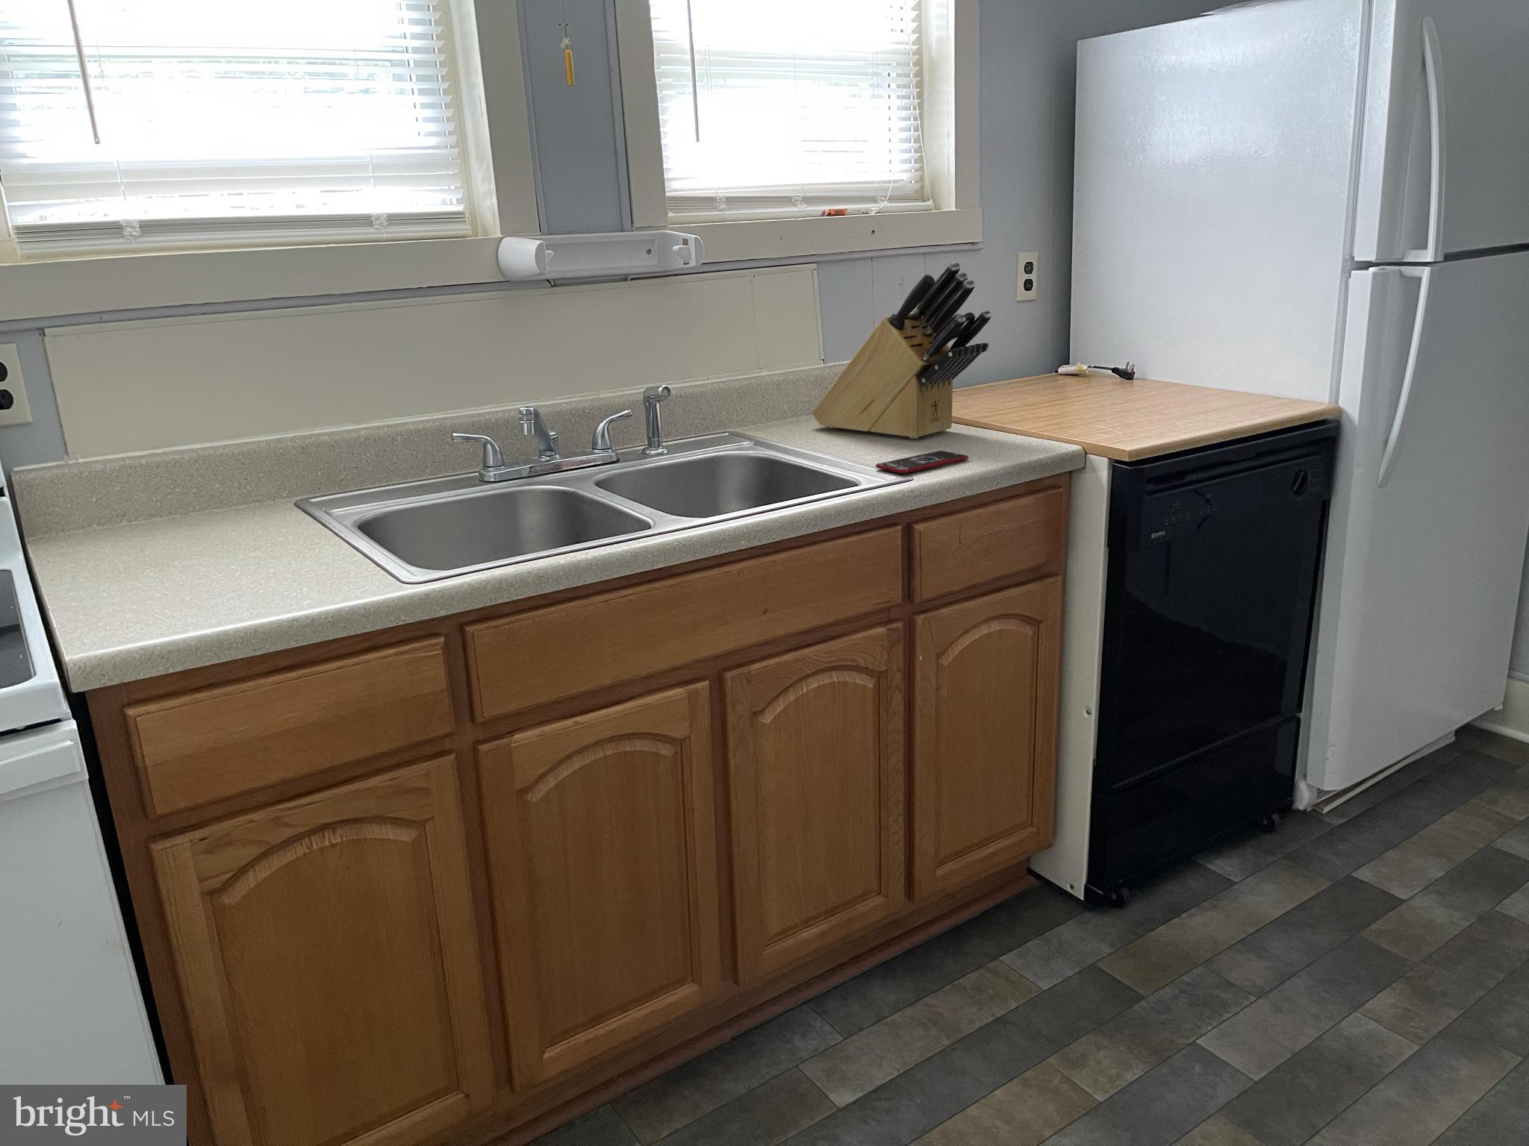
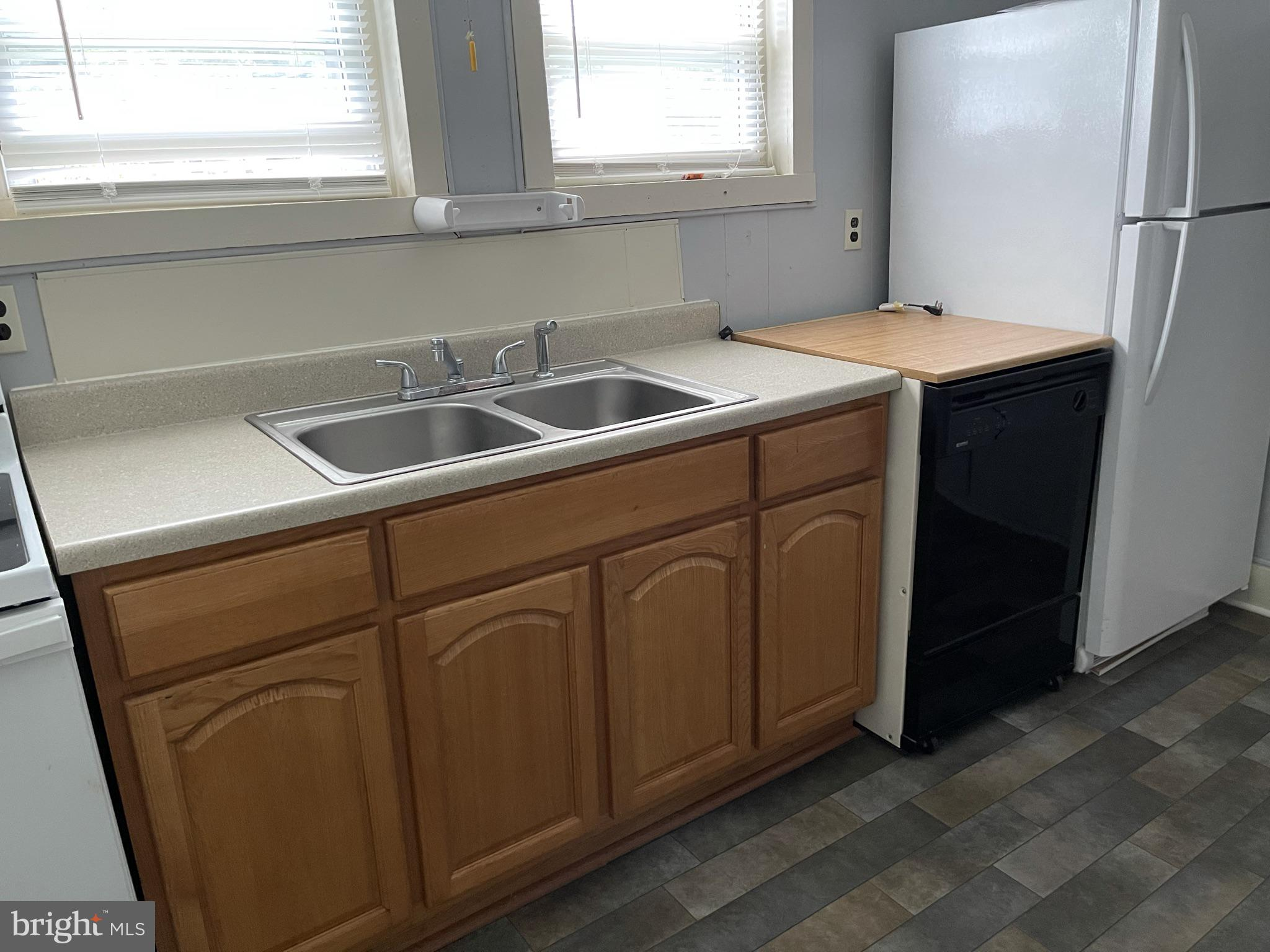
- knife block [811,261,992,439]
- smartphone [875,450,969,474]
